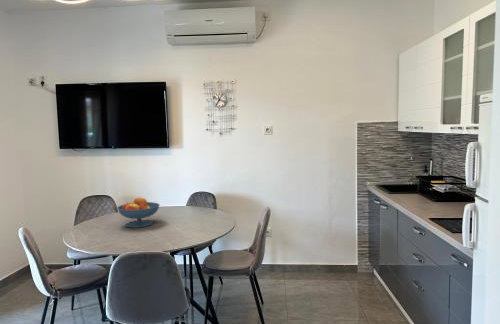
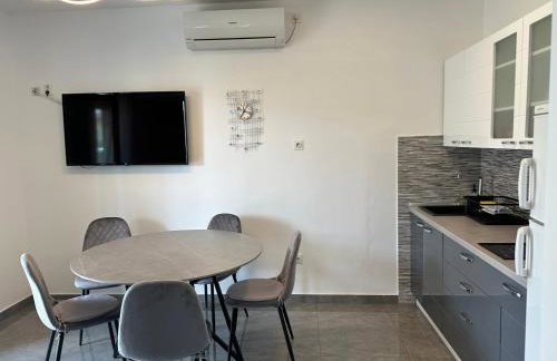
- fruit bowl [116,197,161,229]
